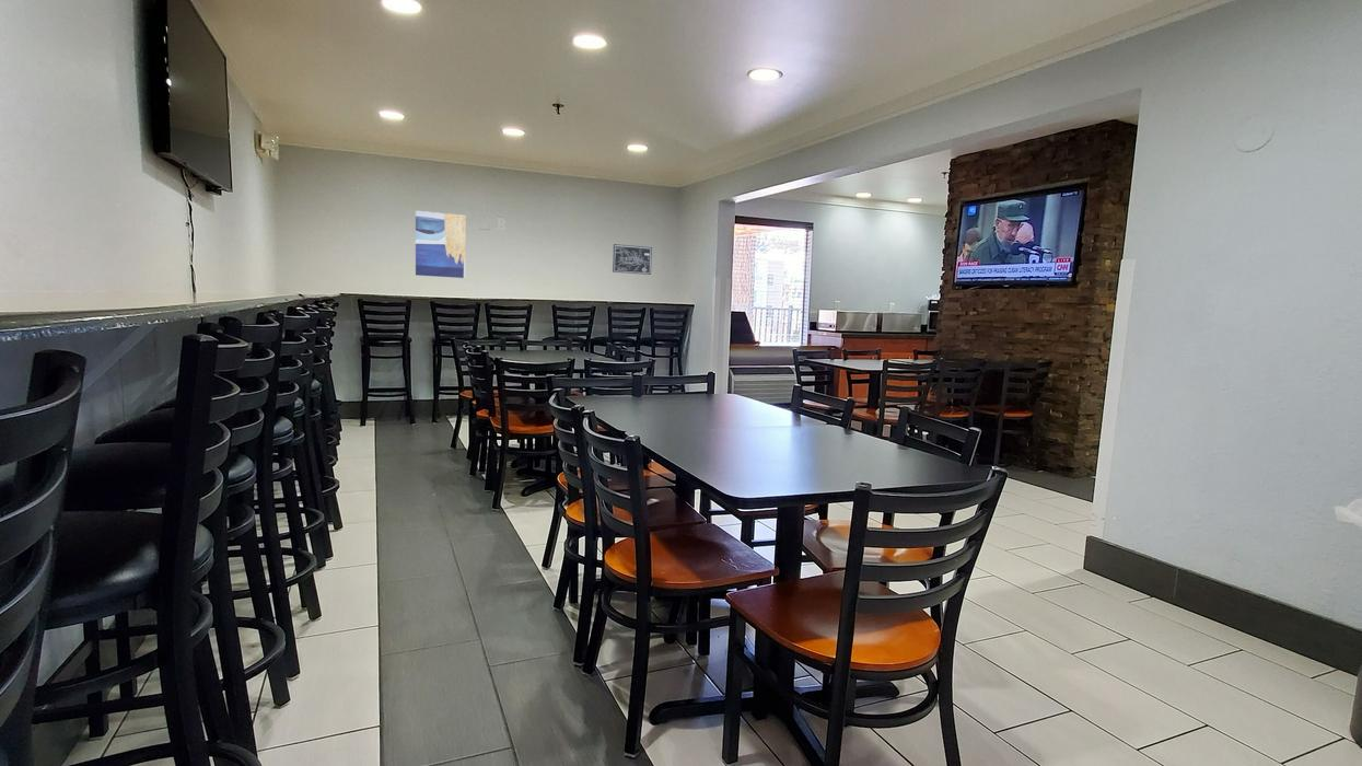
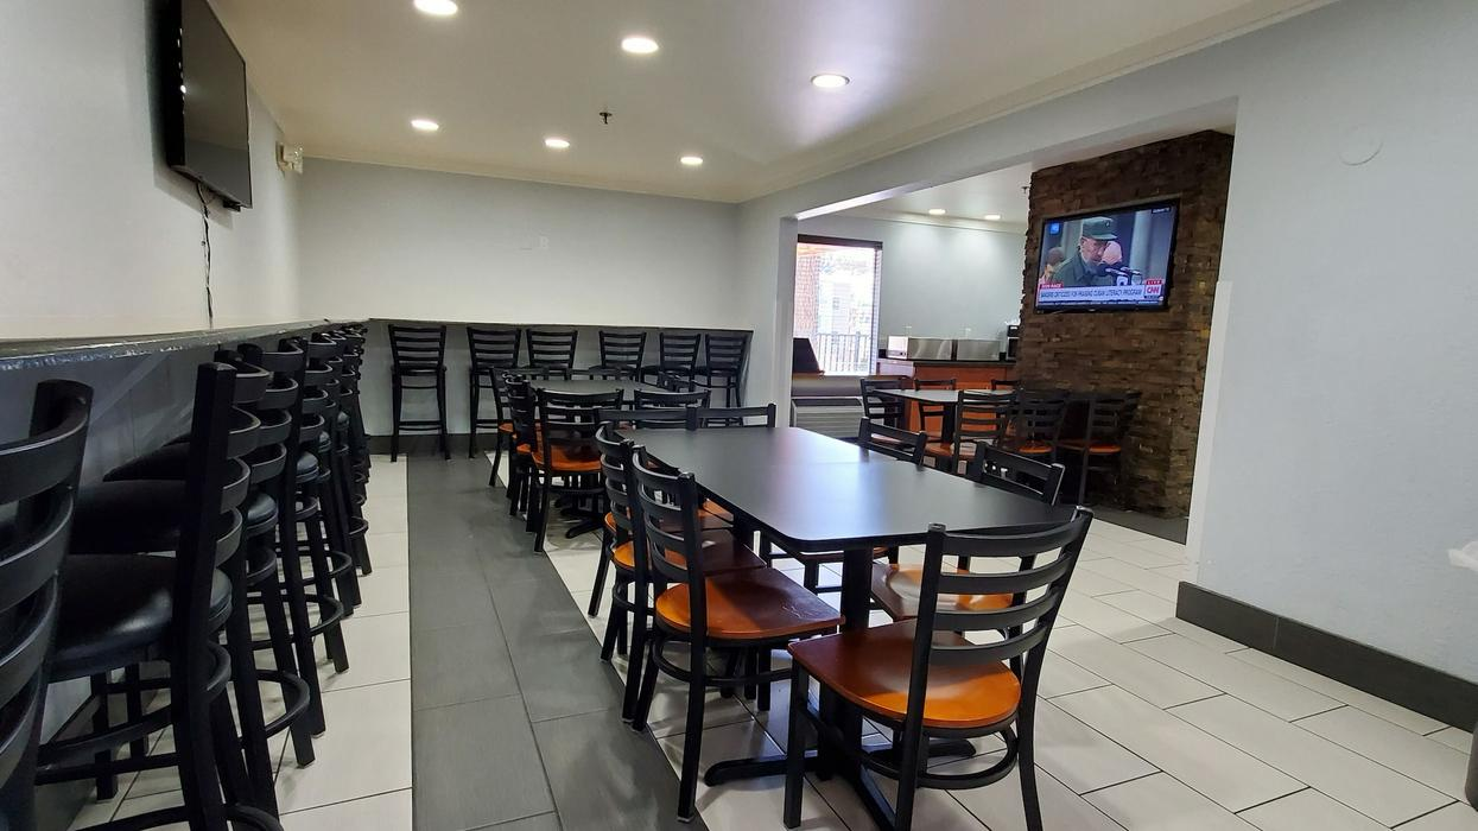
- wall art [415,210,466,279]
- wall art [612,243,653,276]
